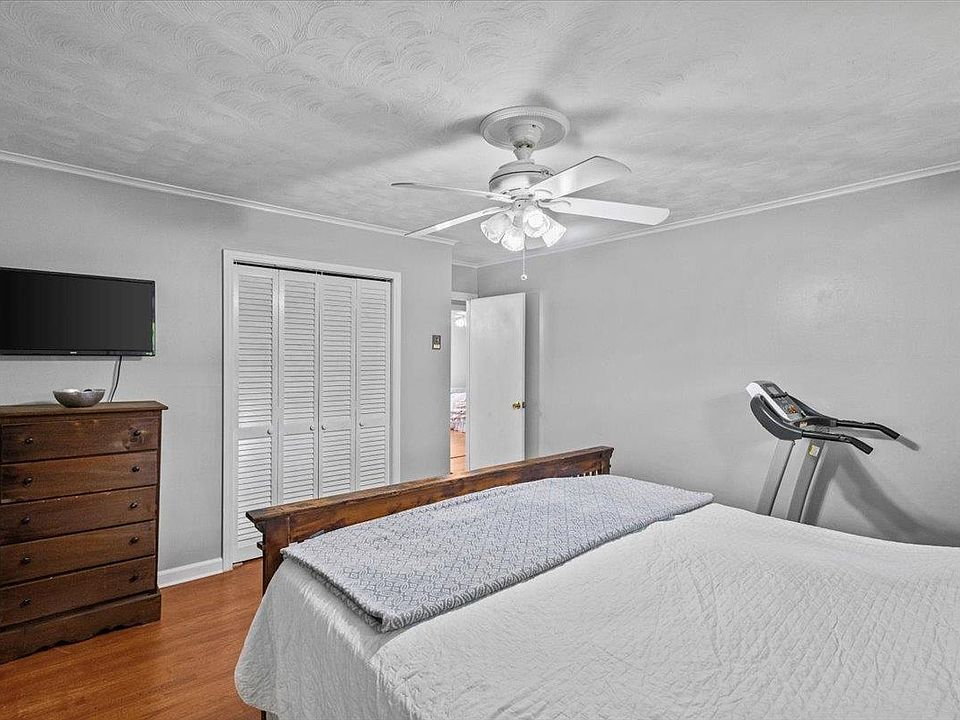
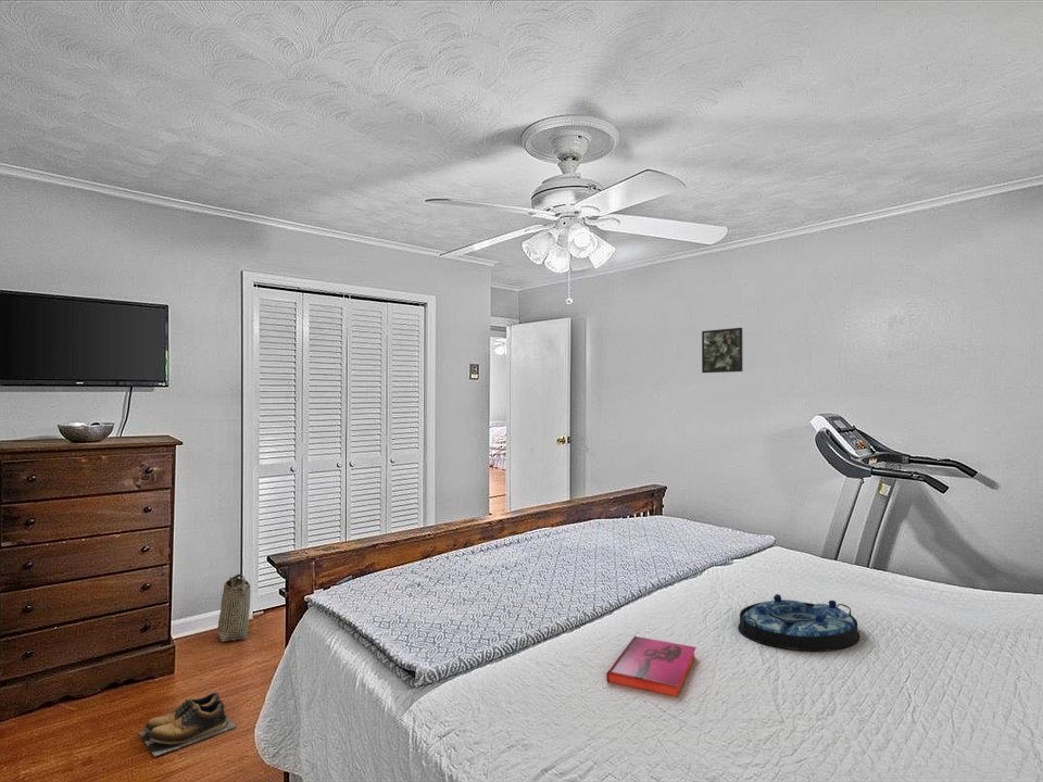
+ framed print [701,327,744,374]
+ shoes [138,692,238,757]
+ basket [216,573,251,642]
+ serving tray [737,593,862,652]
+ hardback book [605,634,698,698]
